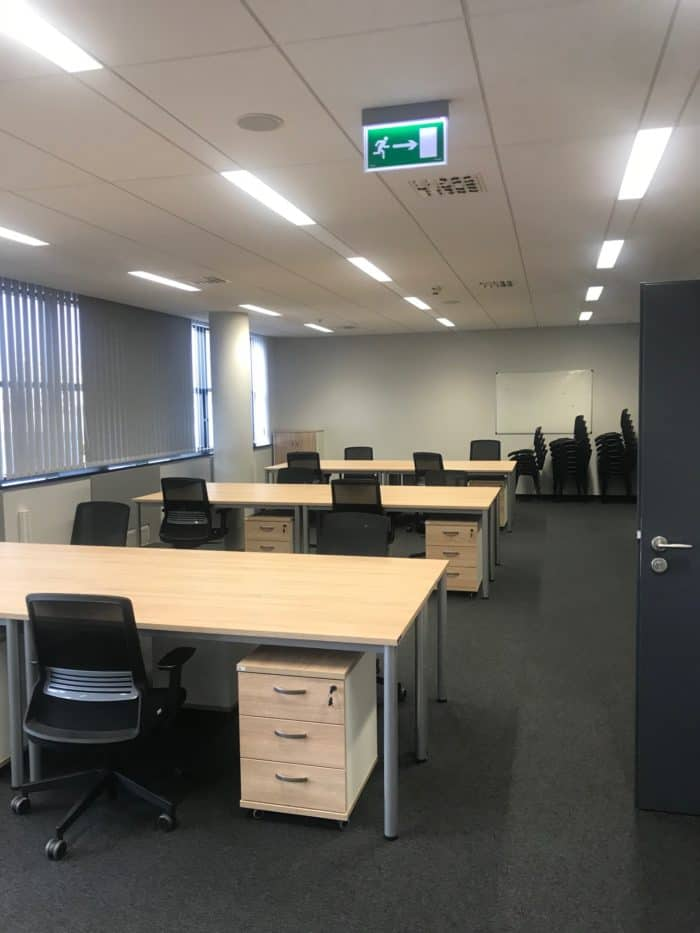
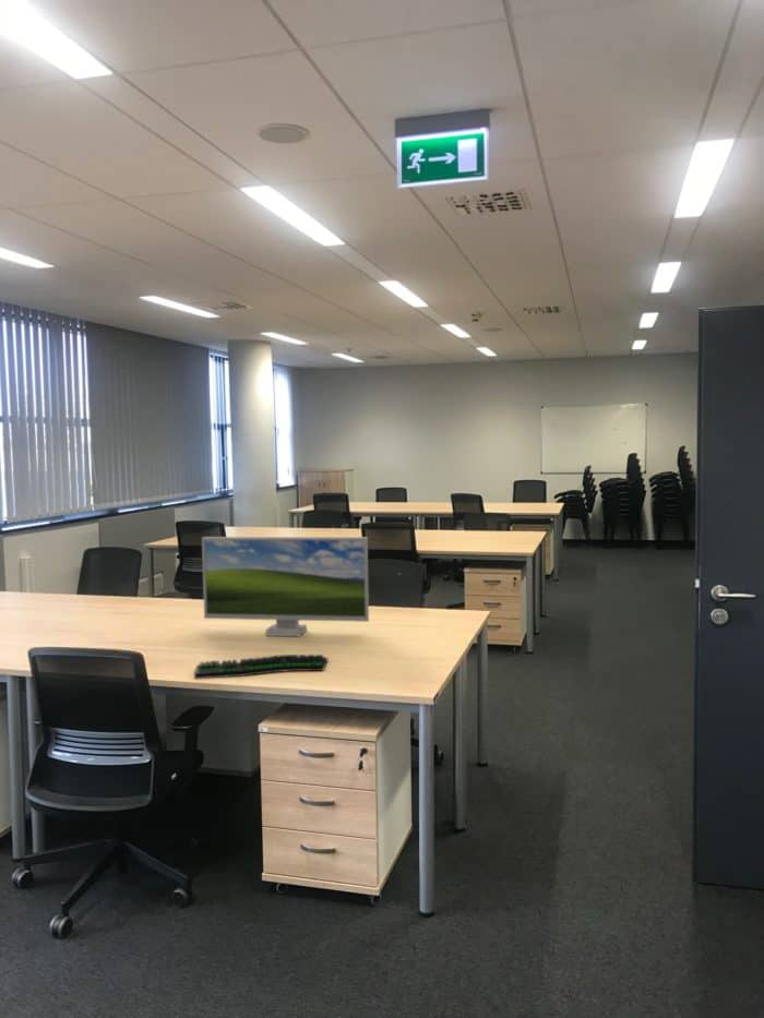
+ monitor [201,536,370,637]
+ keyboard [193,654,330,680]
